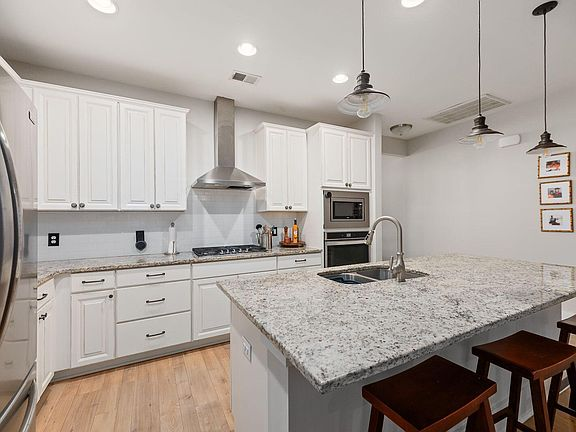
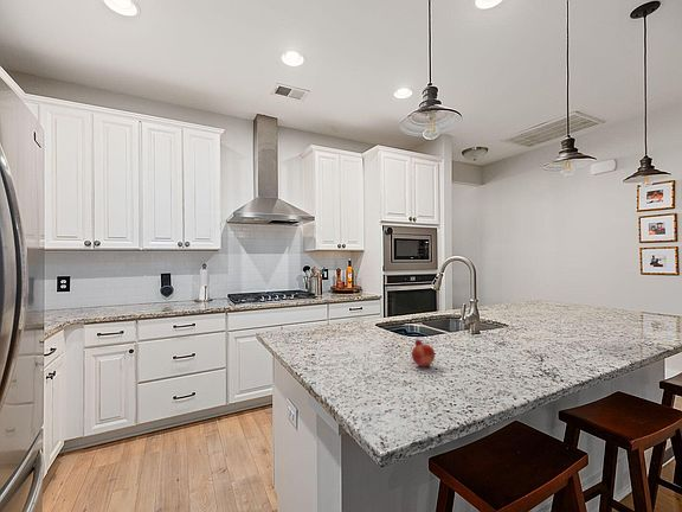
+ fruit [411,338,436,369]
